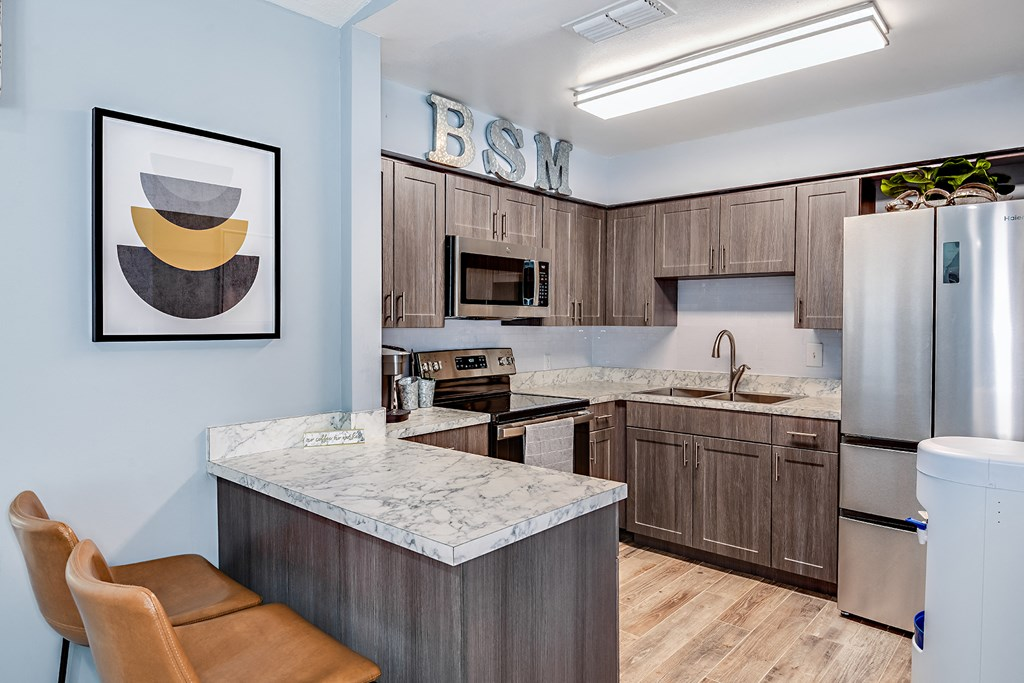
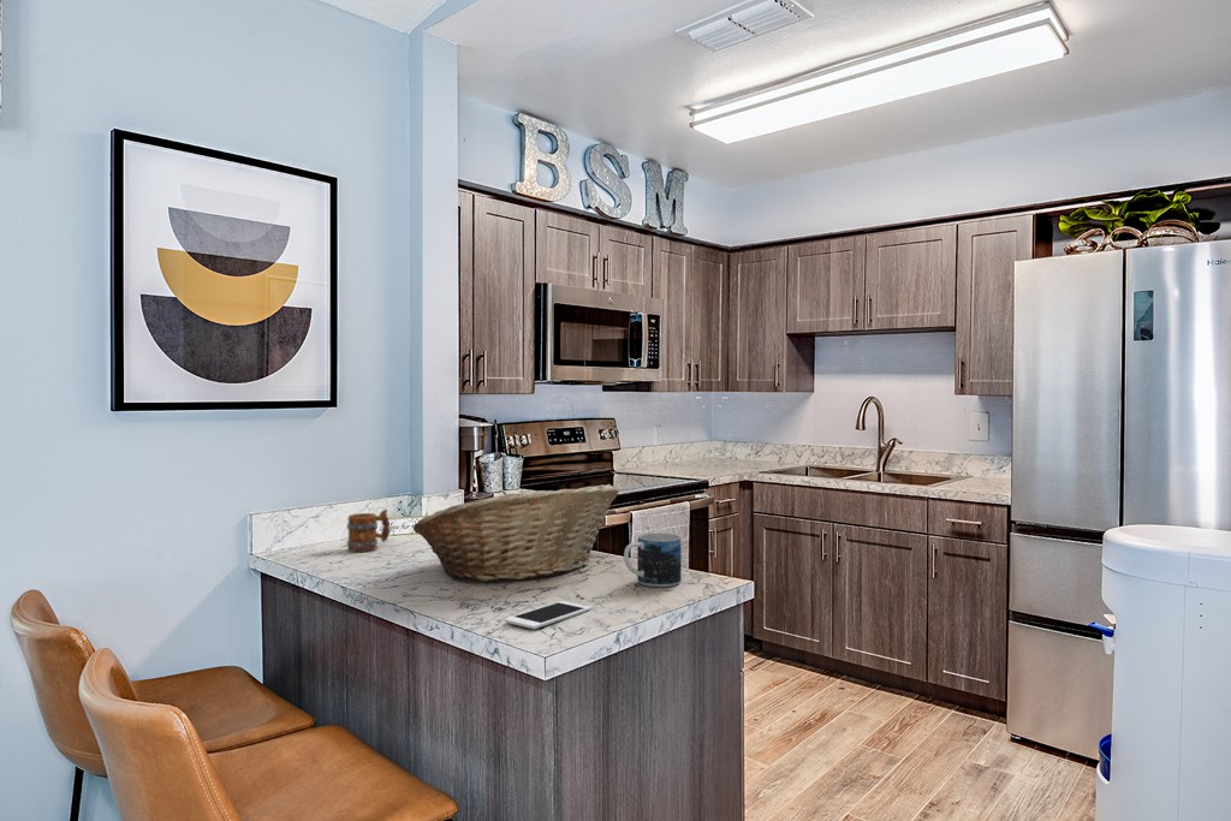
+ fruit basket [412,483,620,583]
+ cell phone [504,600,591,630]
+ mug [345,508,391,553]
+ mug [623,533,683,588]
